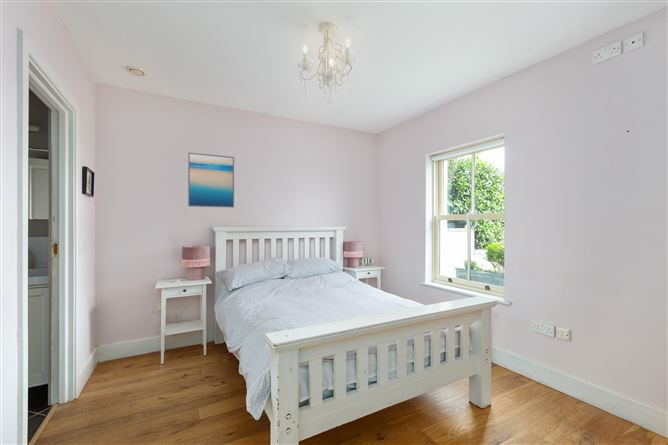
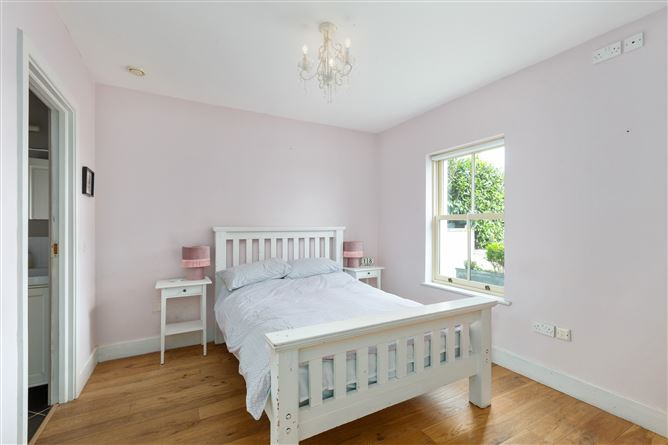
- wall art [187,151,235,209]
